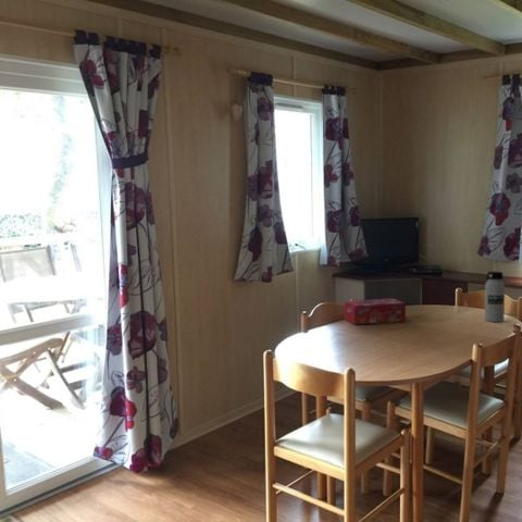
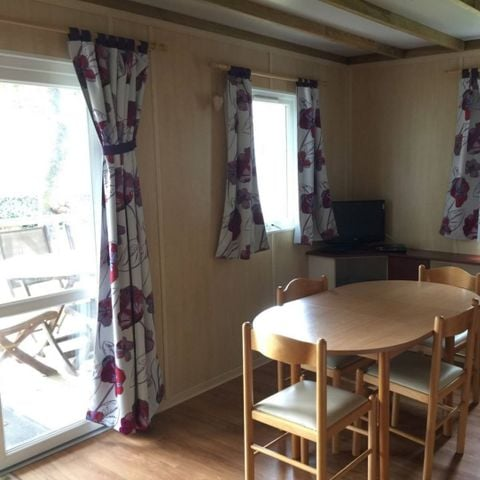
- tissue box [344,297,407,325]
- water bottle [484,271,506,323]
